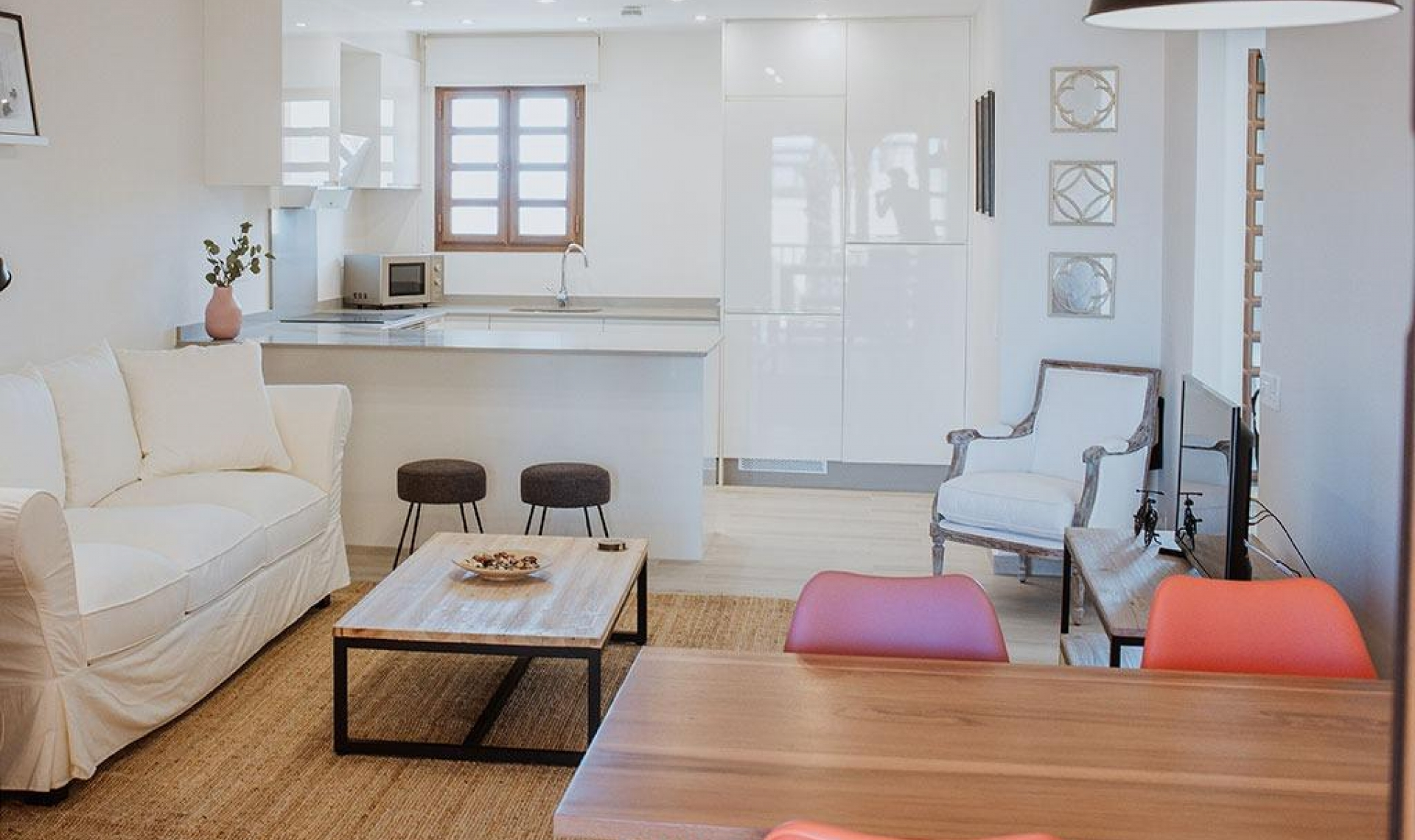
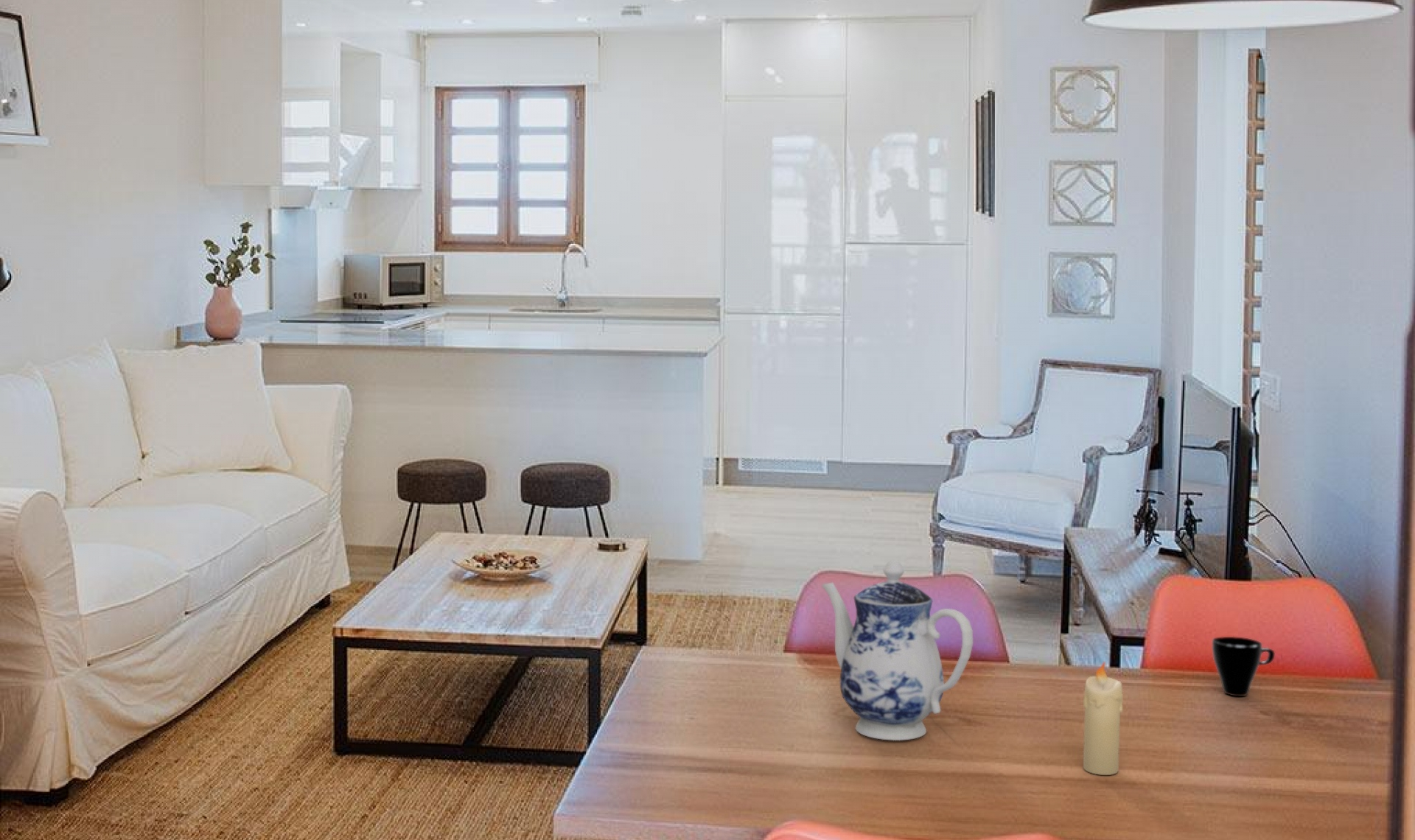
+ candle [1083,660,1124,776]
+ cup [1212,636,1276,697]
+ teapot [821,560,974,741]
